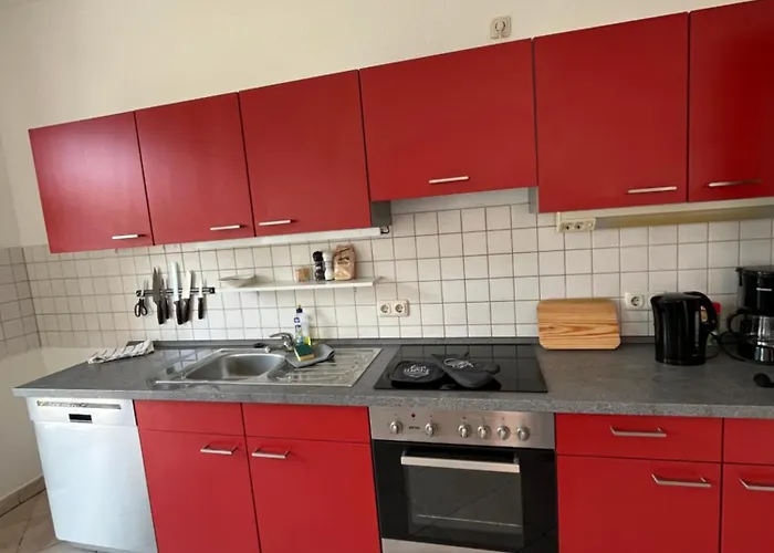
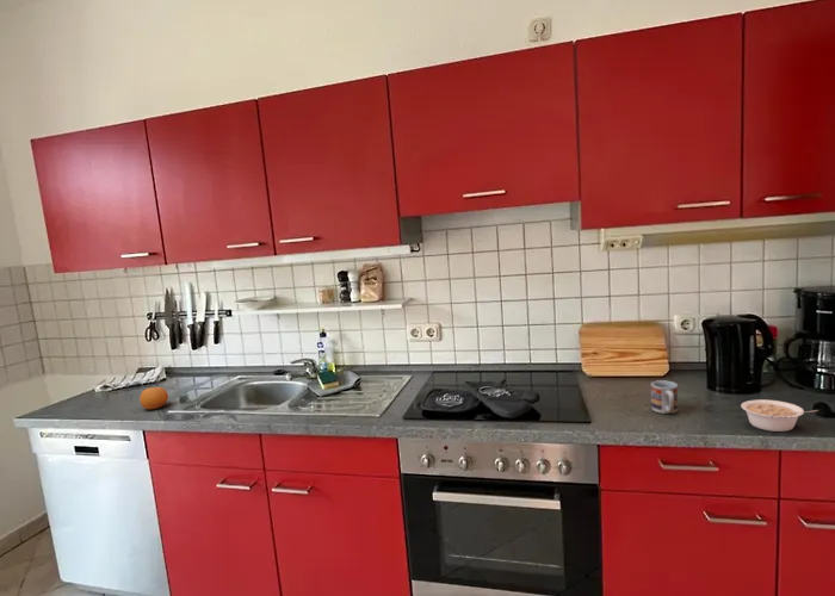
+ fruit [138,386,169,410]
+ legume [740,398,819,433]
+ cup [650,379,679,415]
